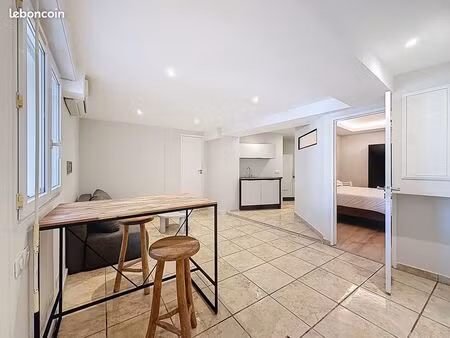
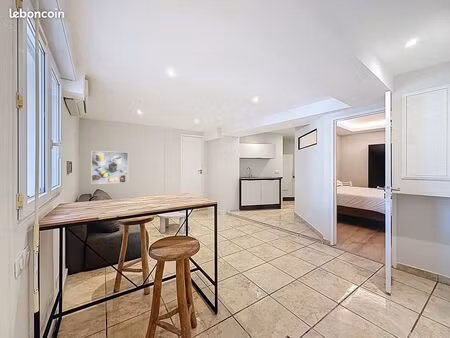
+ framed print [91,150,129,185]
